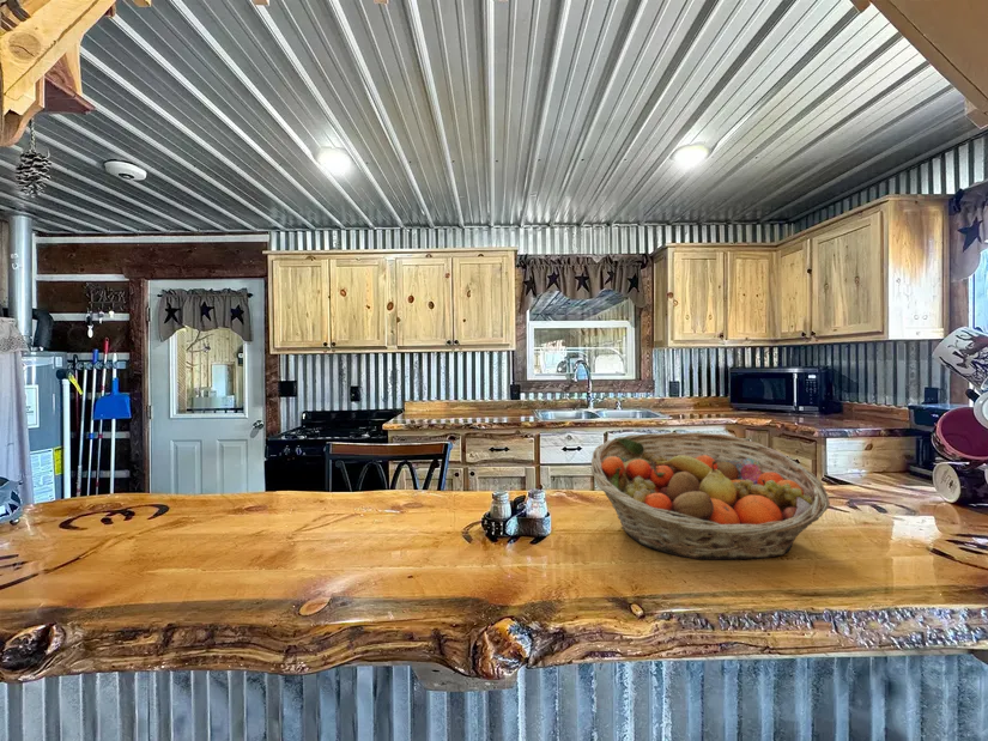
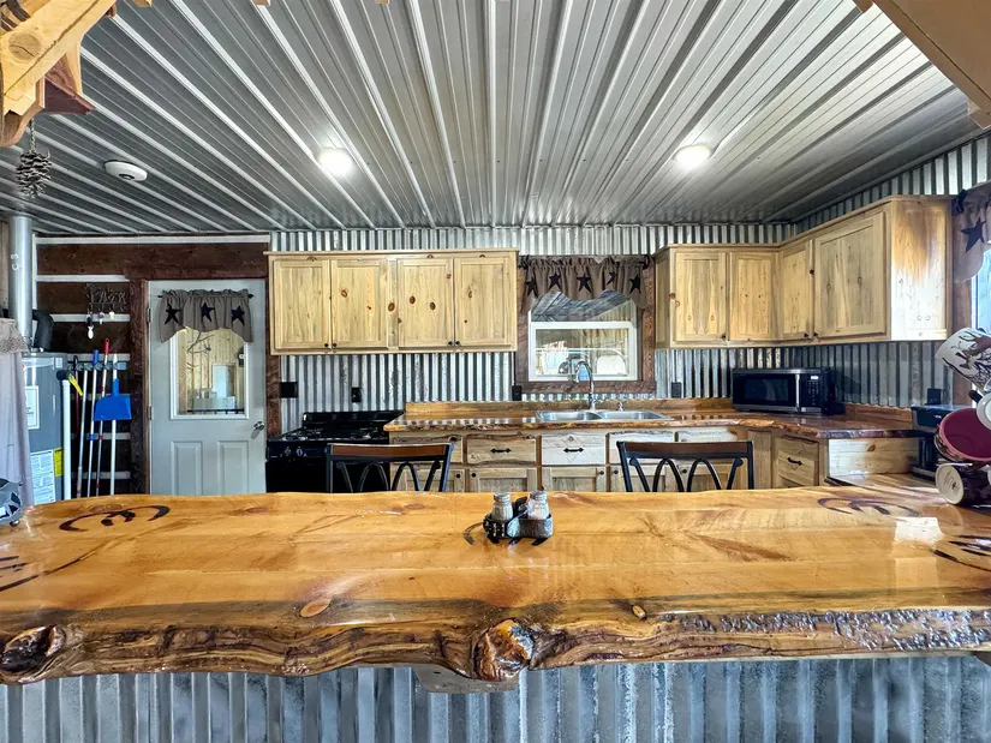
- fruit basket [590,431,831,560]
